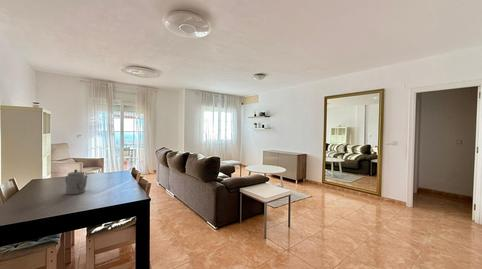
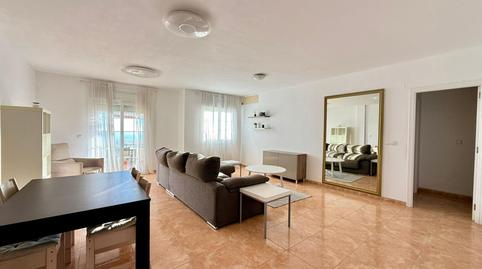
- teapot [65,169,89,195]
